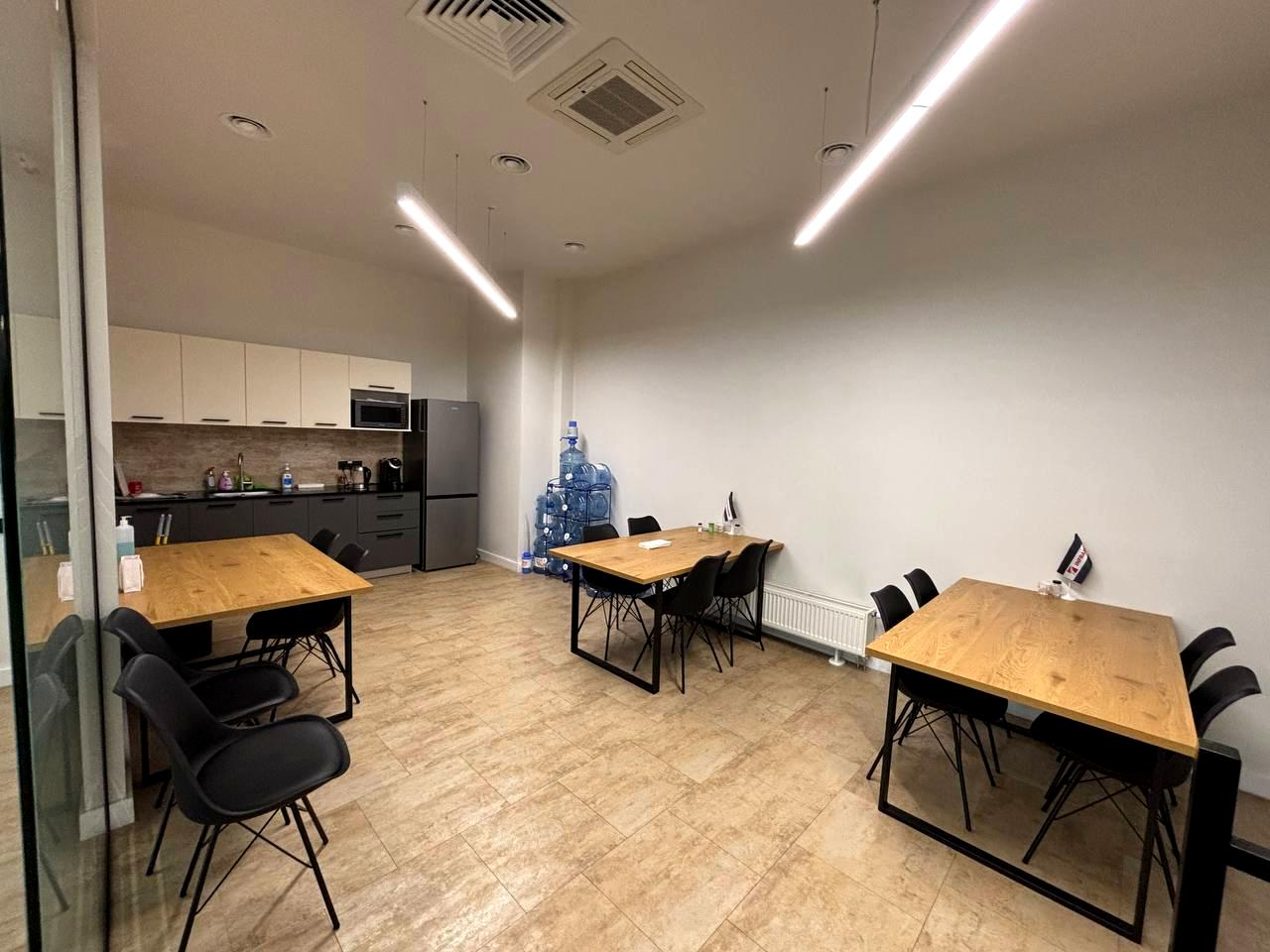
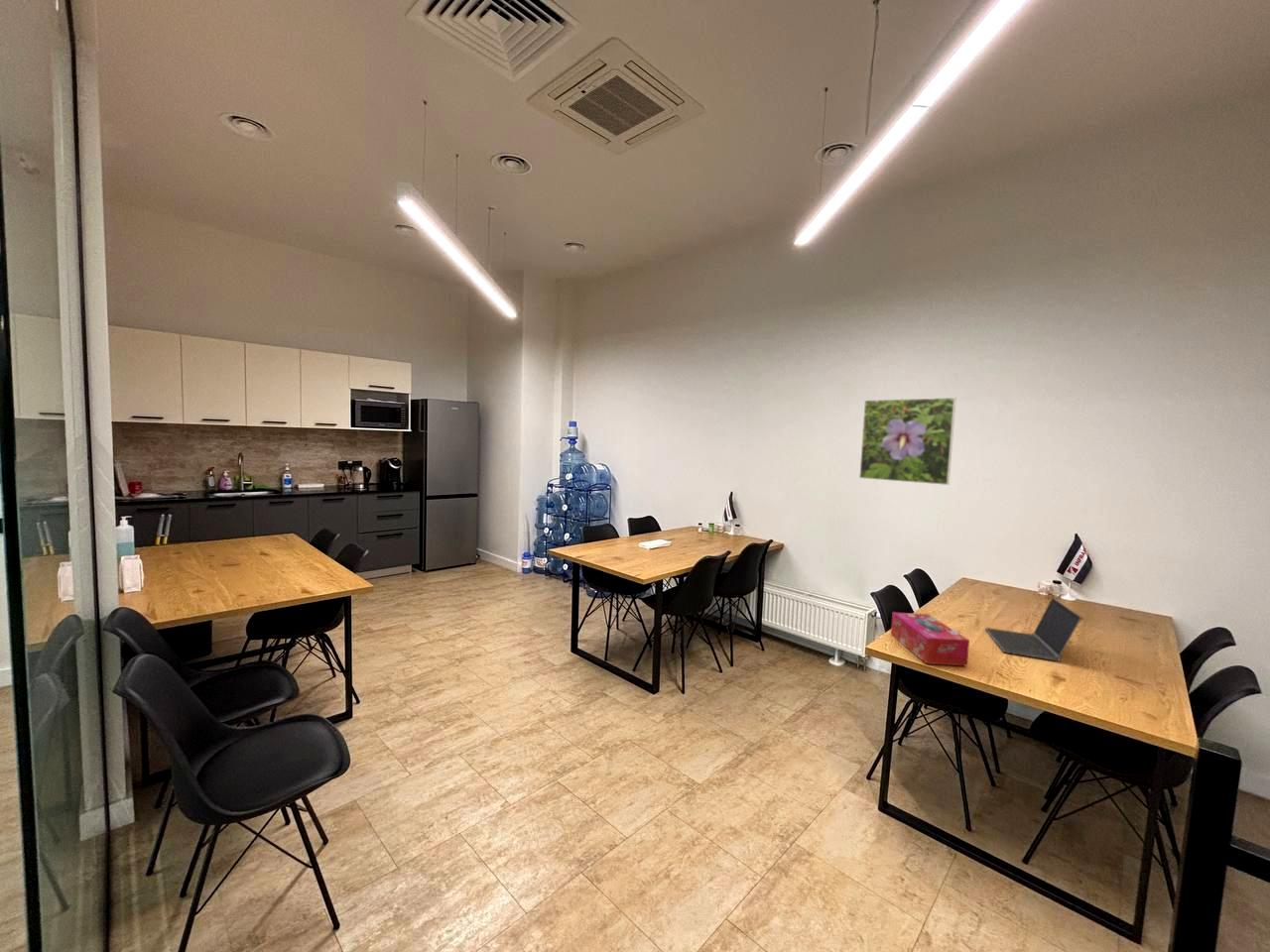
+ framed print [858,397,956,486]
+ tissue box [890,611,970,667]
+ laptop computer [984,597,1082,661]
